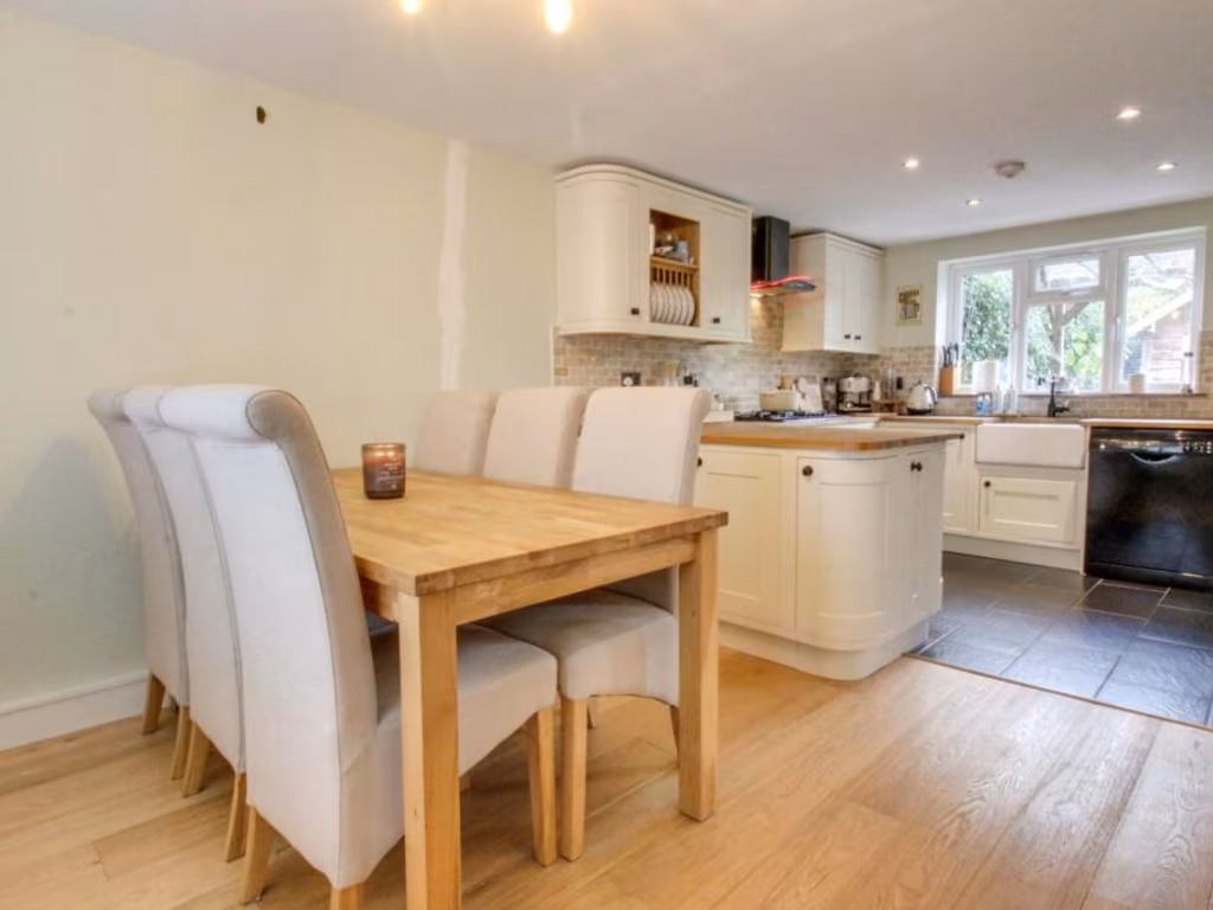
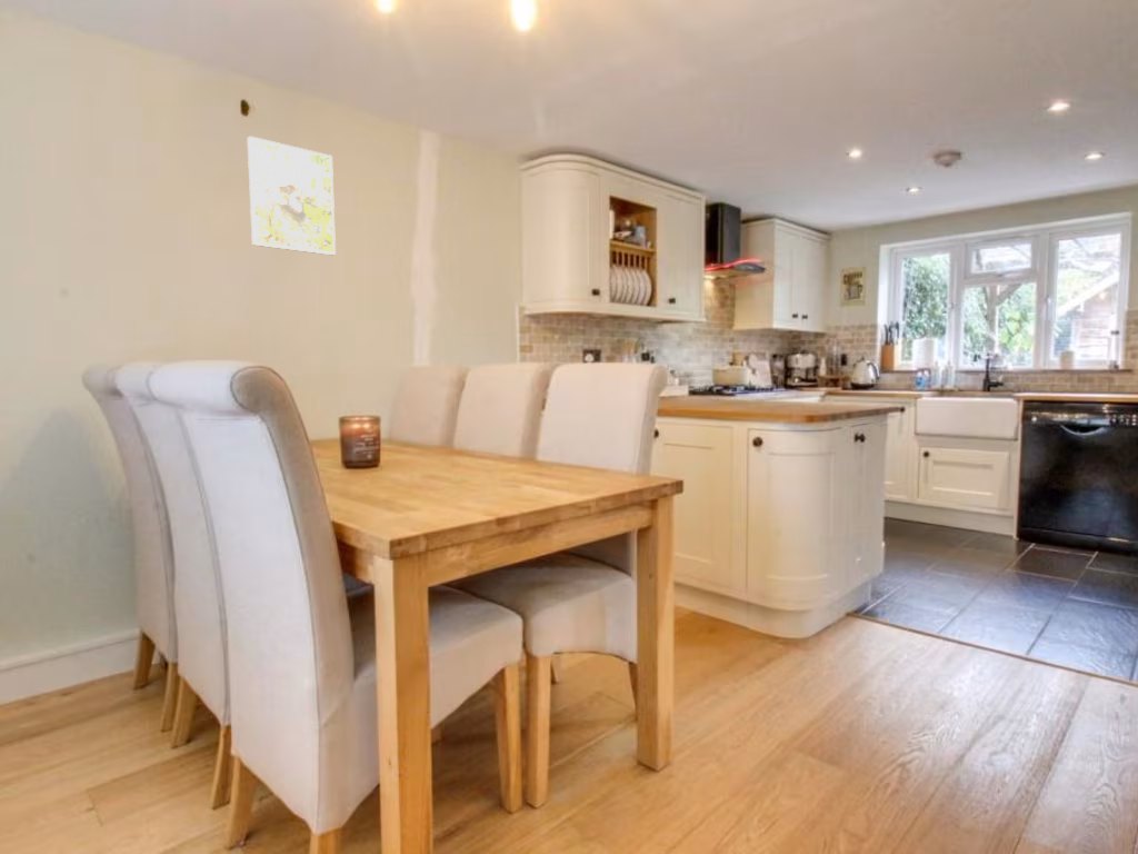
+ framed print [247,135,337,256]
